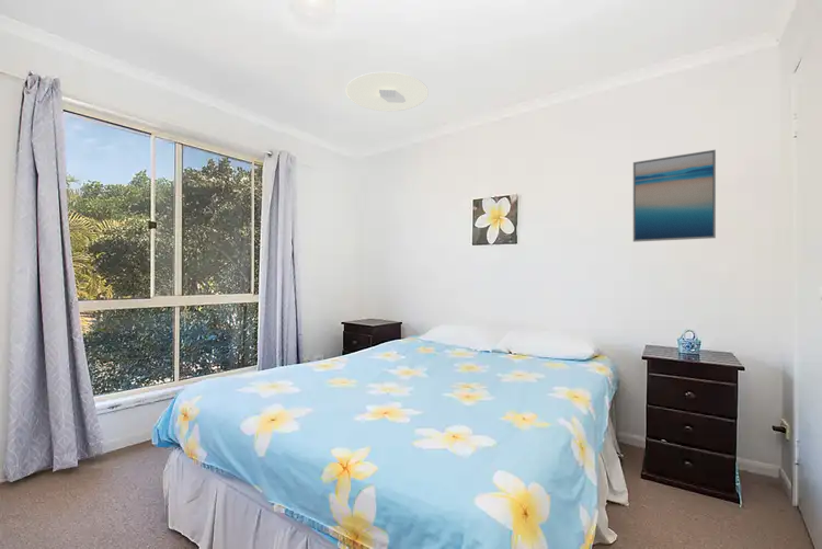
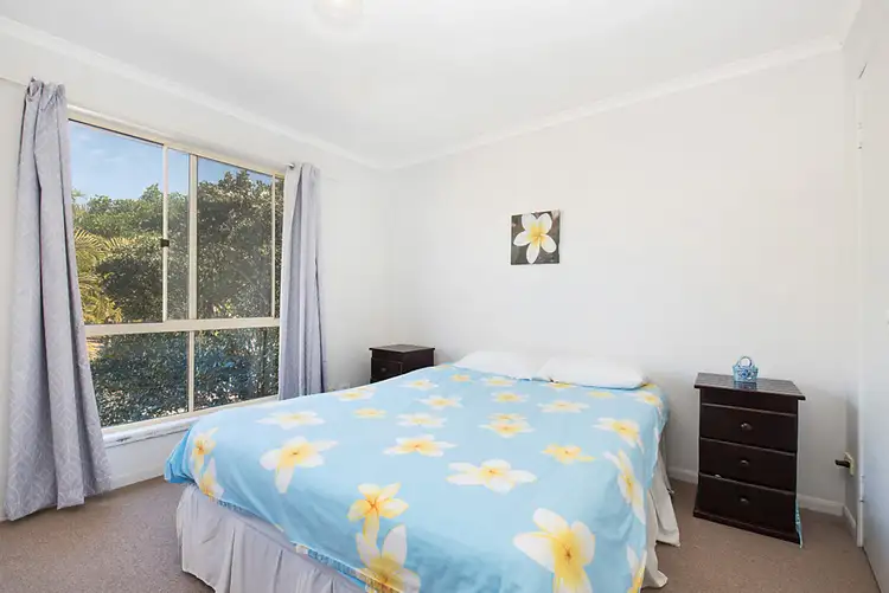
- wall art [632,149,717,243]
- ceiling light [345,71,430,113]
